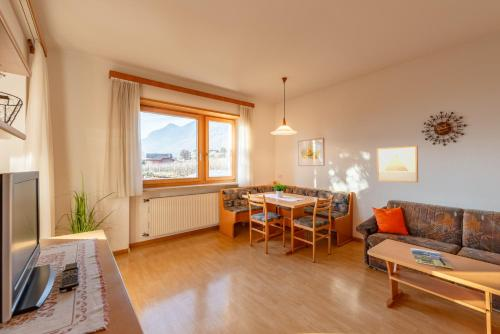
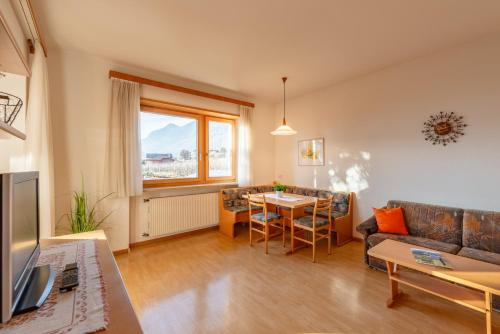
- wall art [376,145,419,183]
